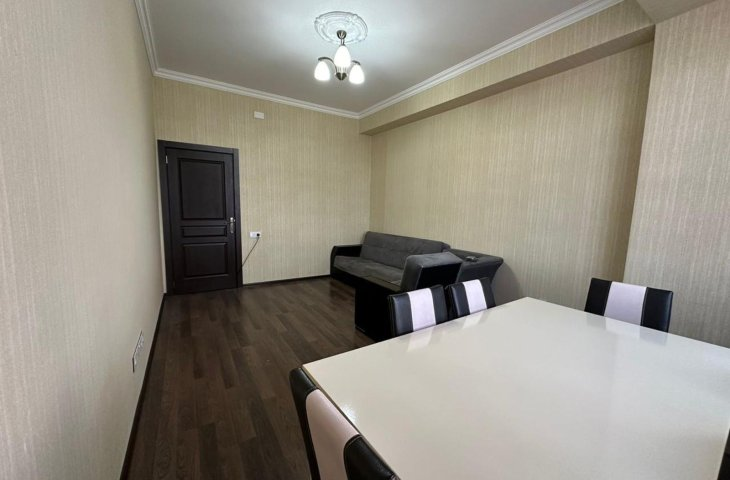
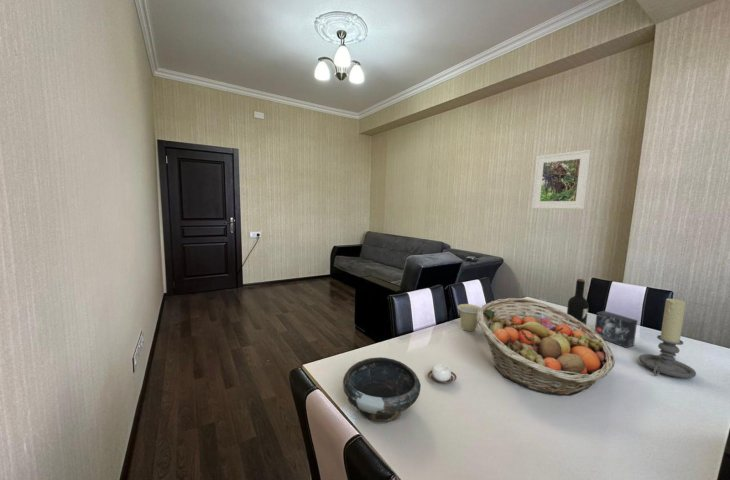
+ fruit basket [477,297,616,397]
+ cup [457,303,481,332]
+ candle holder [638,298,697,379]
+ small box [594,310,639,349]
+ bowl [342,356,422,424]
+ cup [427,364,458,384]
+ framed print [531,149,592,210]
+ wine bottle [566,278,590,325]
